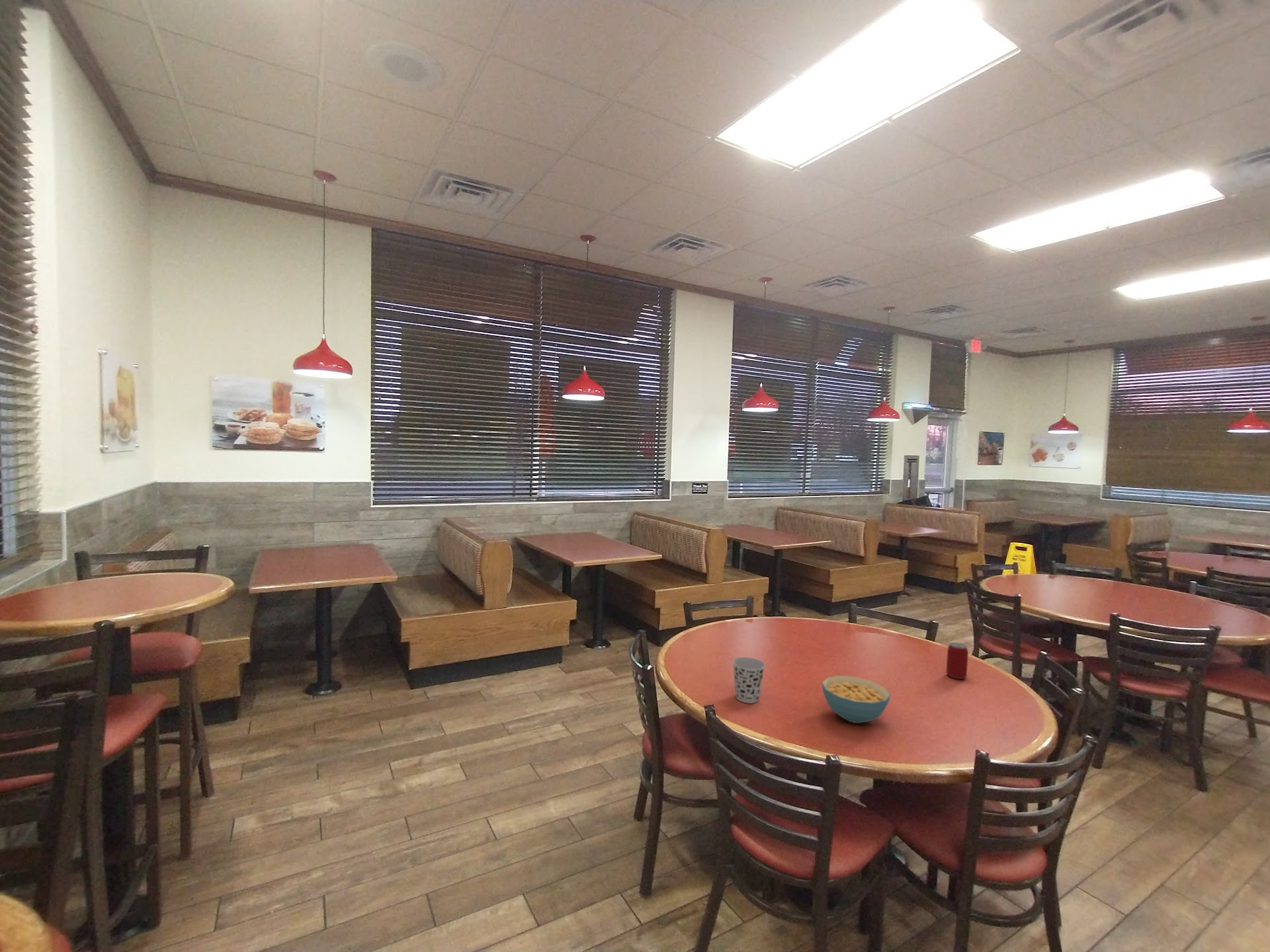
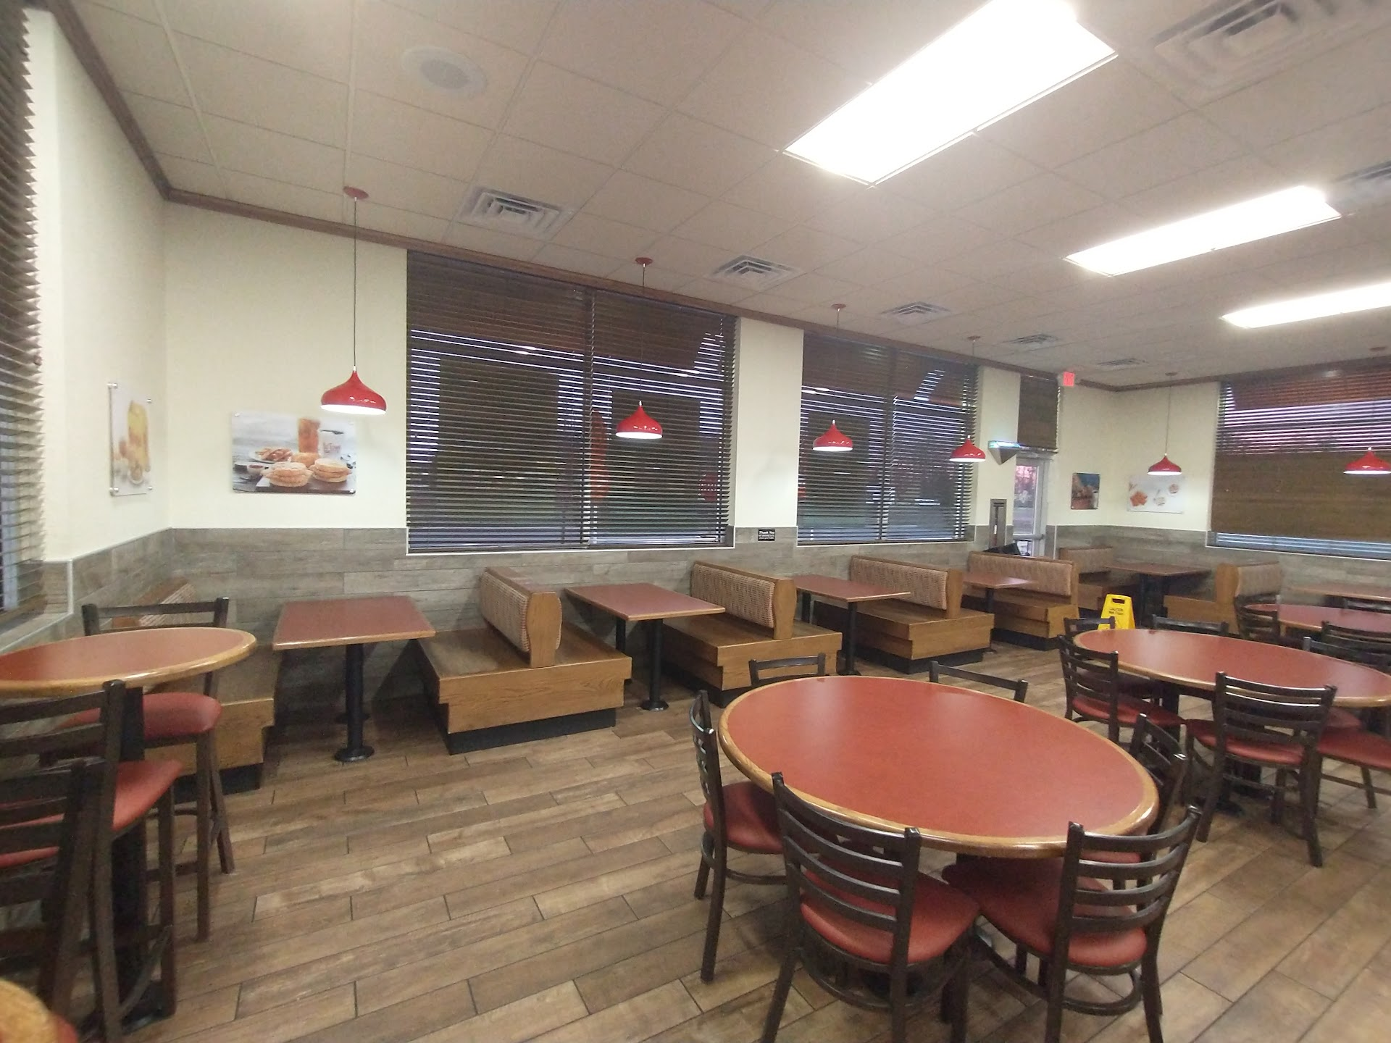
- beverage can [945,642,969,680]
- cup [732,656,766,704]
- cereal bowl [822,675,891,724]
